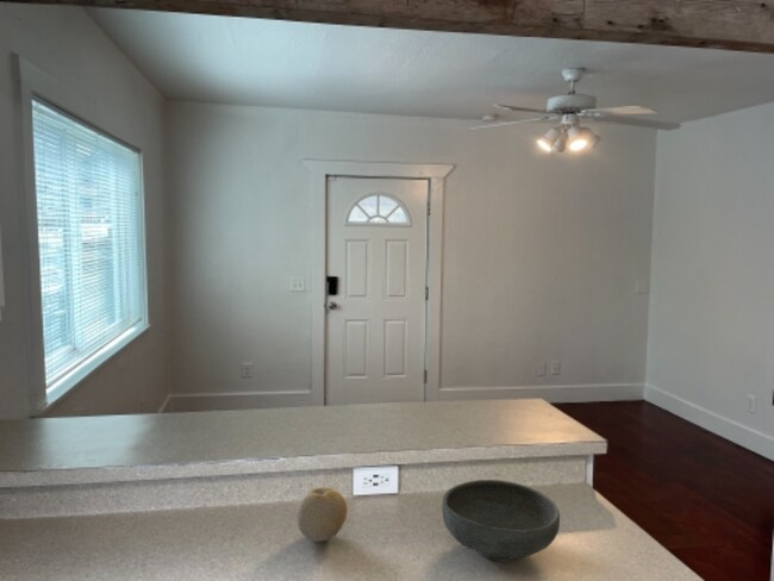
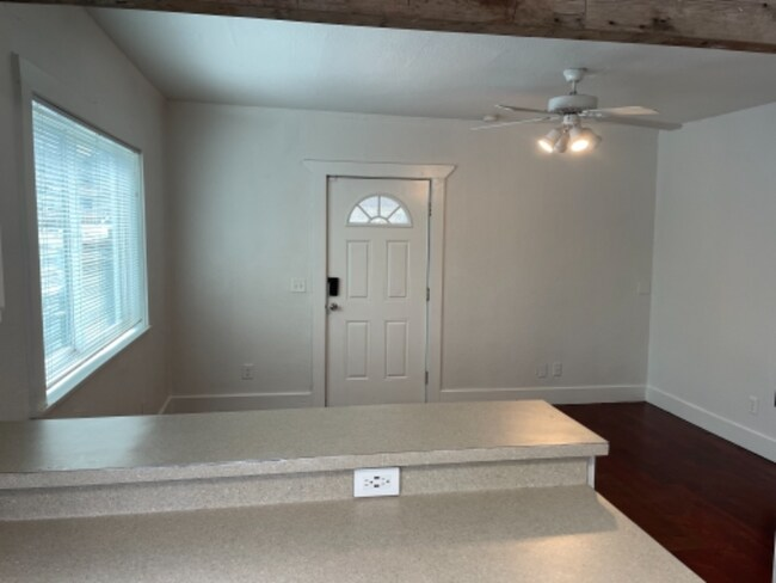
- fruit [295,486,349,543]
- bowl [441,479,561,562]
